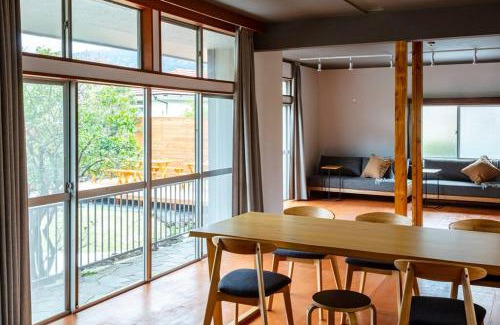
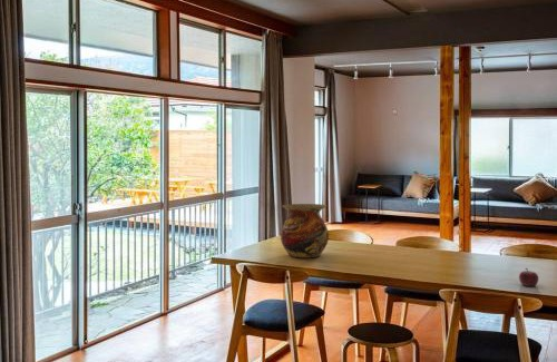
+ fruit [518,267,539,287]
+ vase [280,203,330,258]
